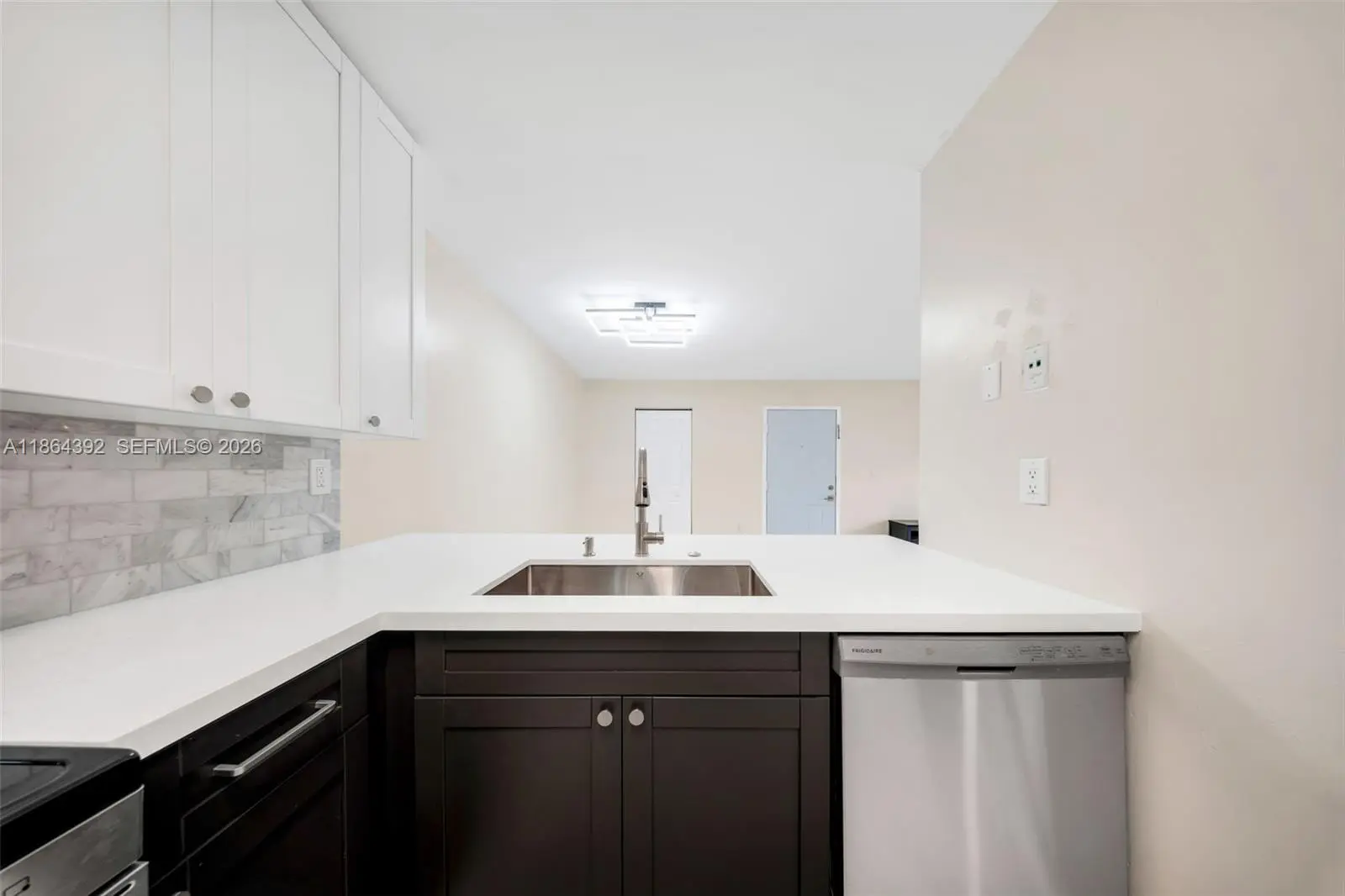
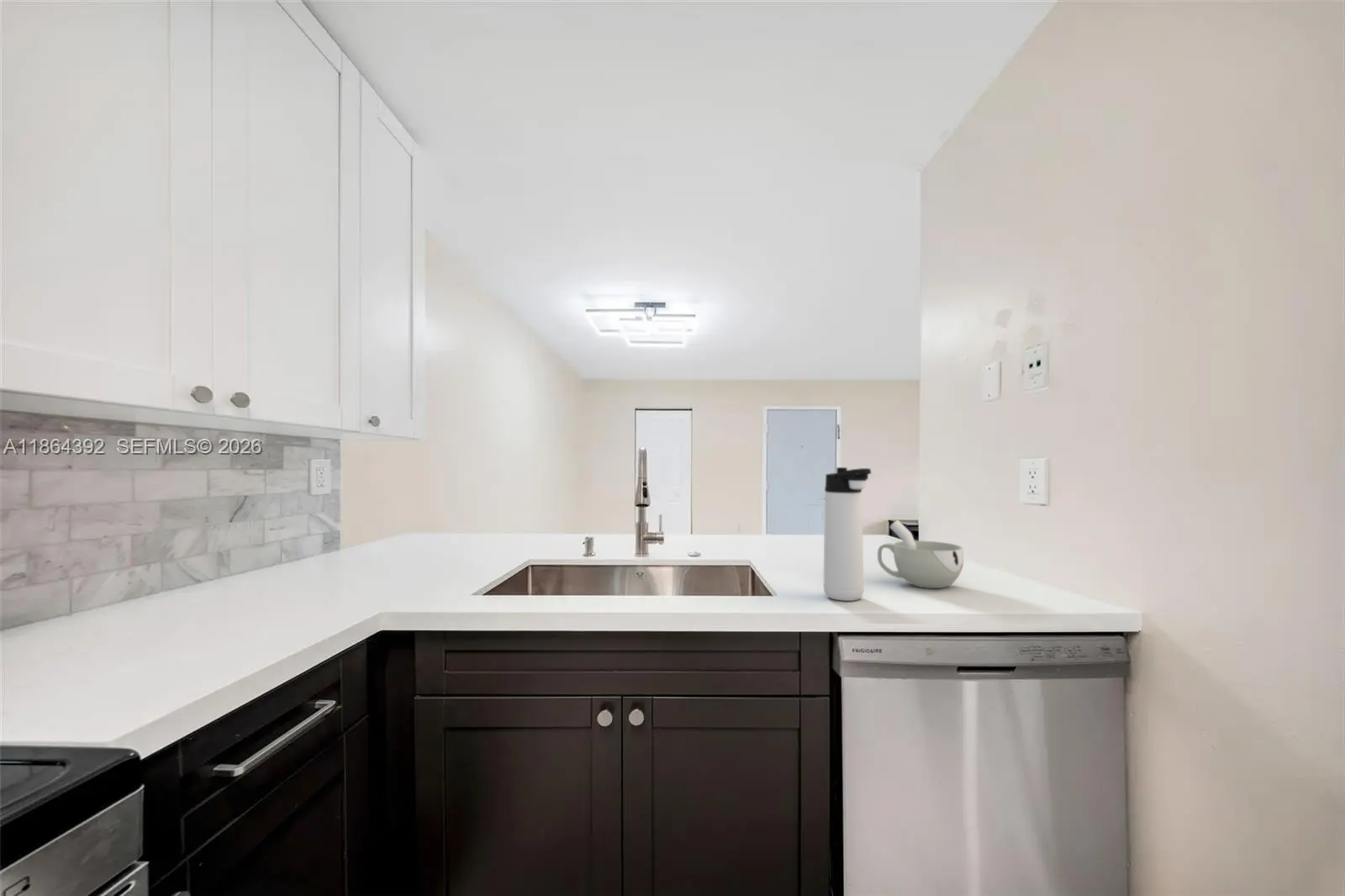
+ cup [877,519,964,589]
+ thermos bottle [823,466,872,602]
